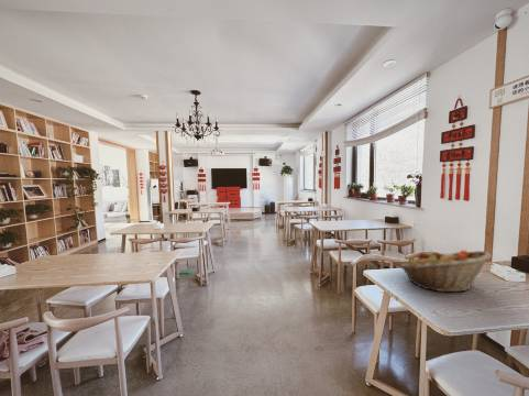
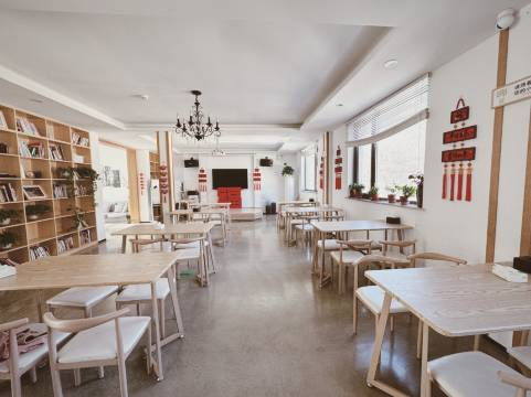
- fruit basket [399,249,493,293]
